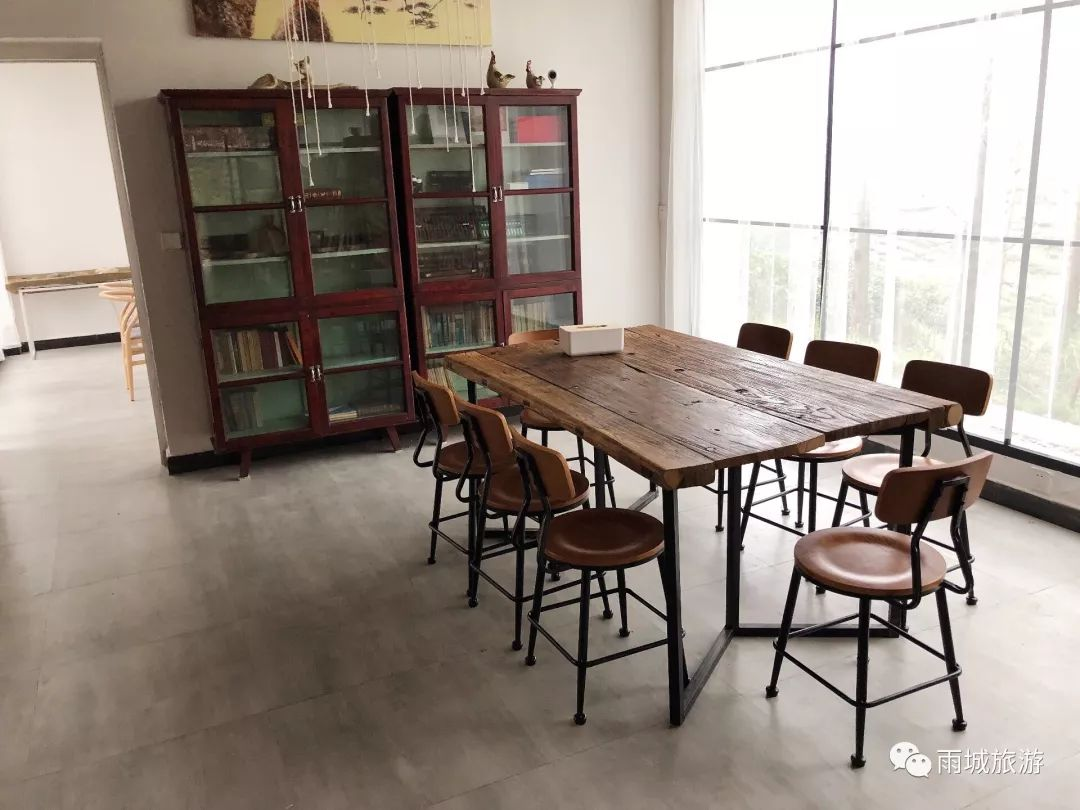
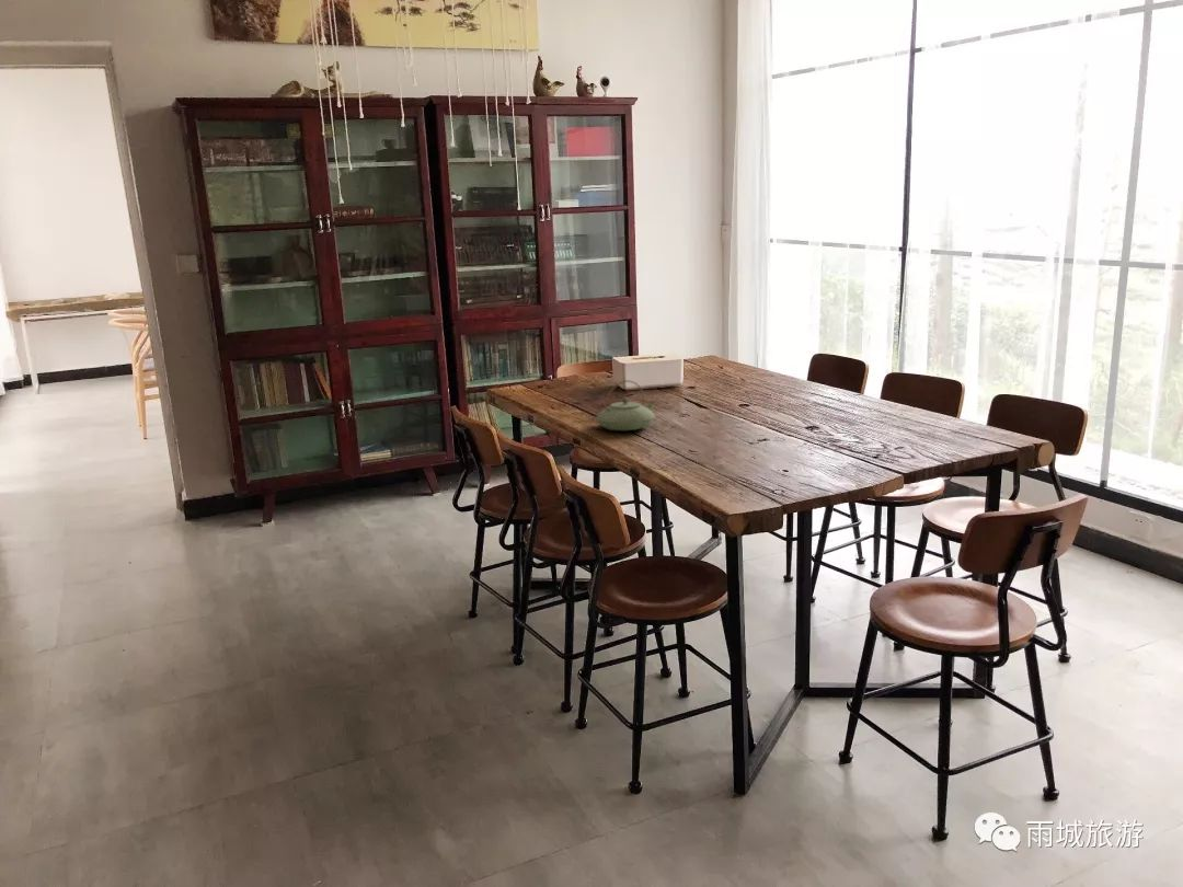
+ teapot [595,380,657,431]
